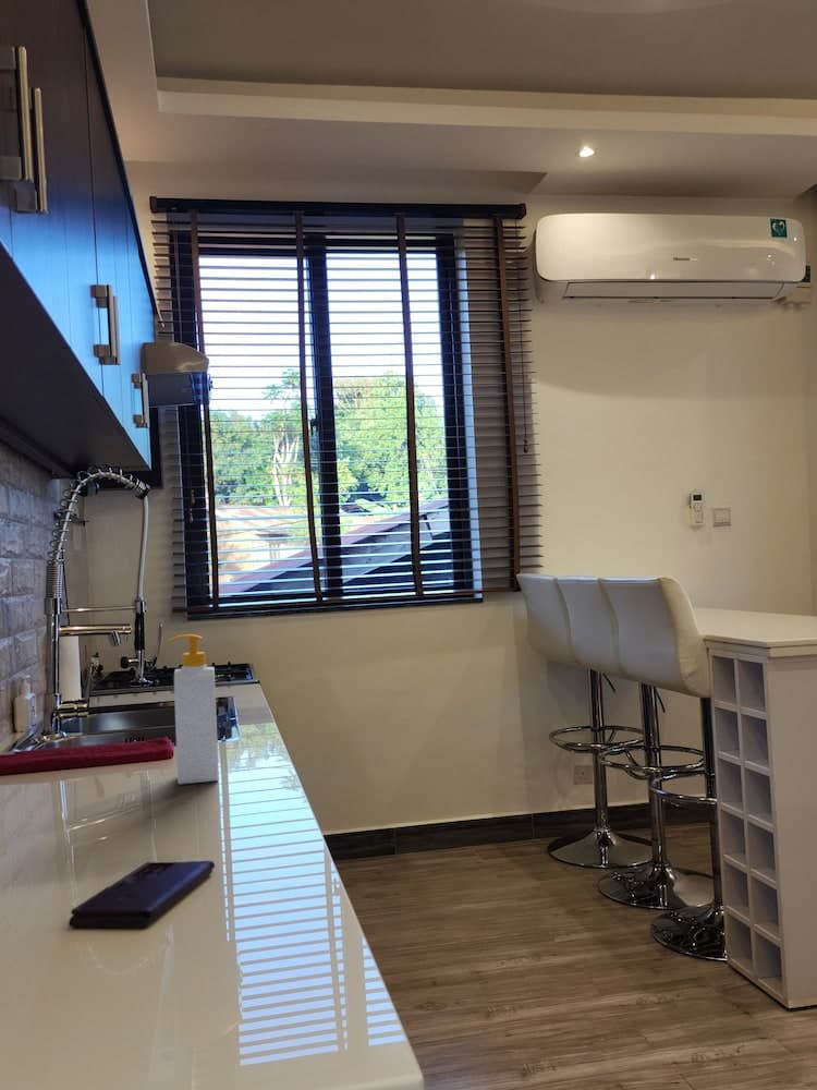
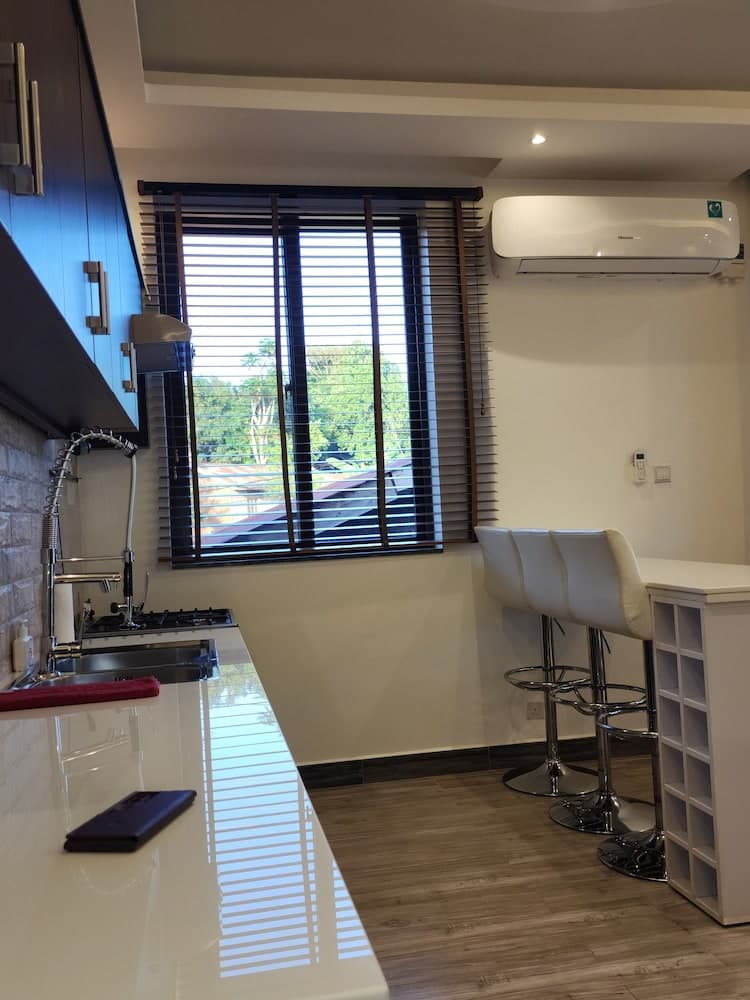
- soap bottle [168,633,220,786]
